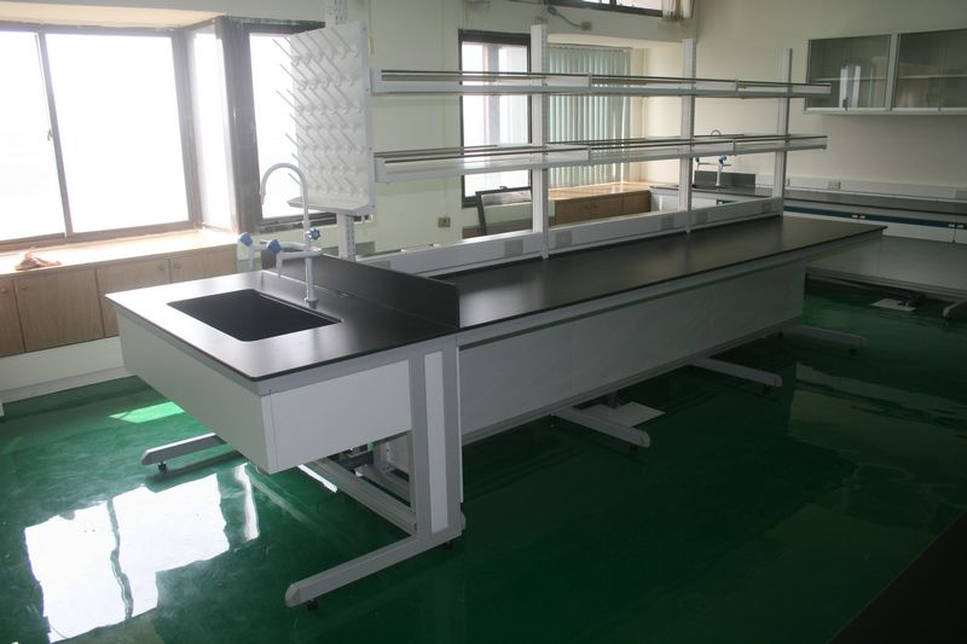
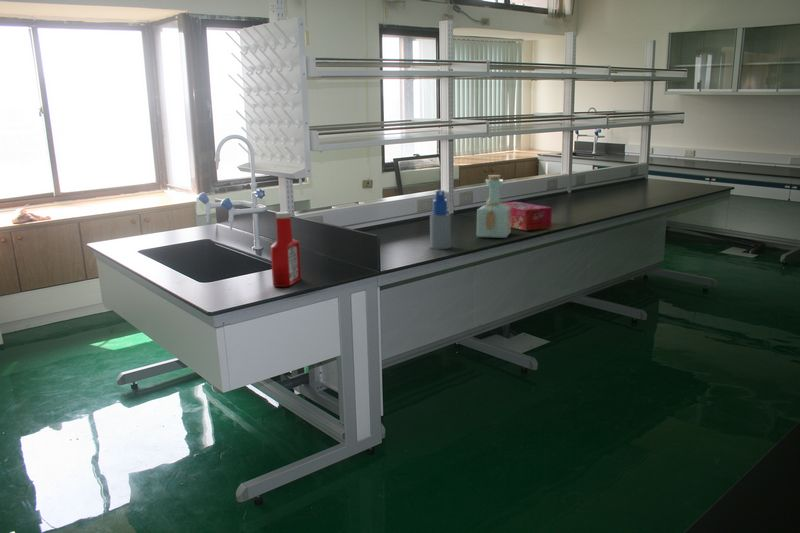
+ soap bottle [269,211,302,288]
+ tissue box [501,201,553,231]
+ spray bottle [429,189,452,250]
+ bottle [476,174,512,239]
